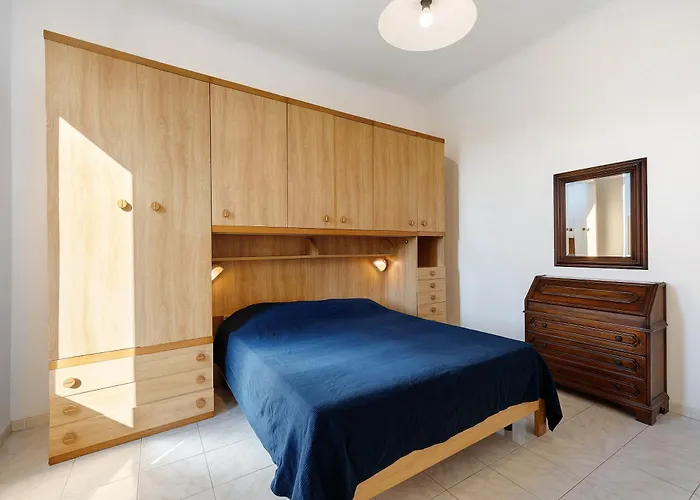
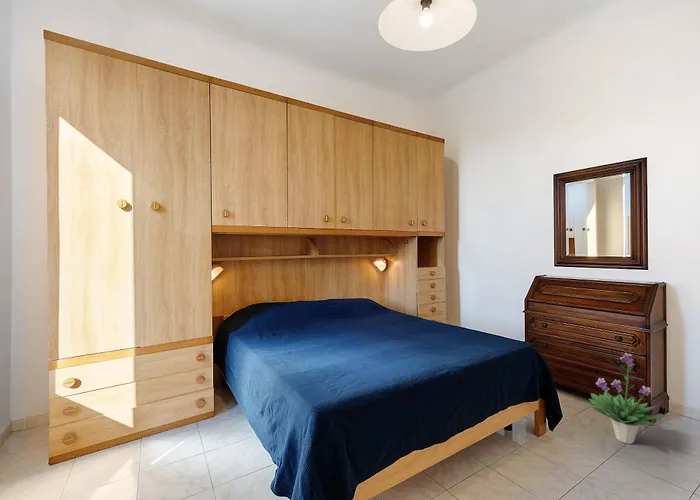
+ potted plant [588,352,667,445]
